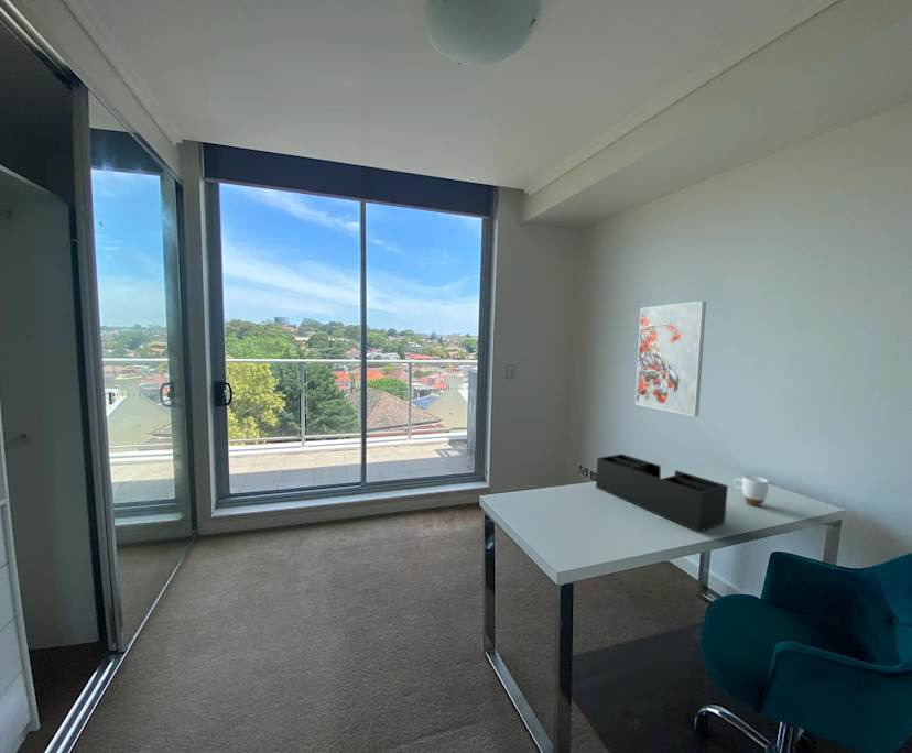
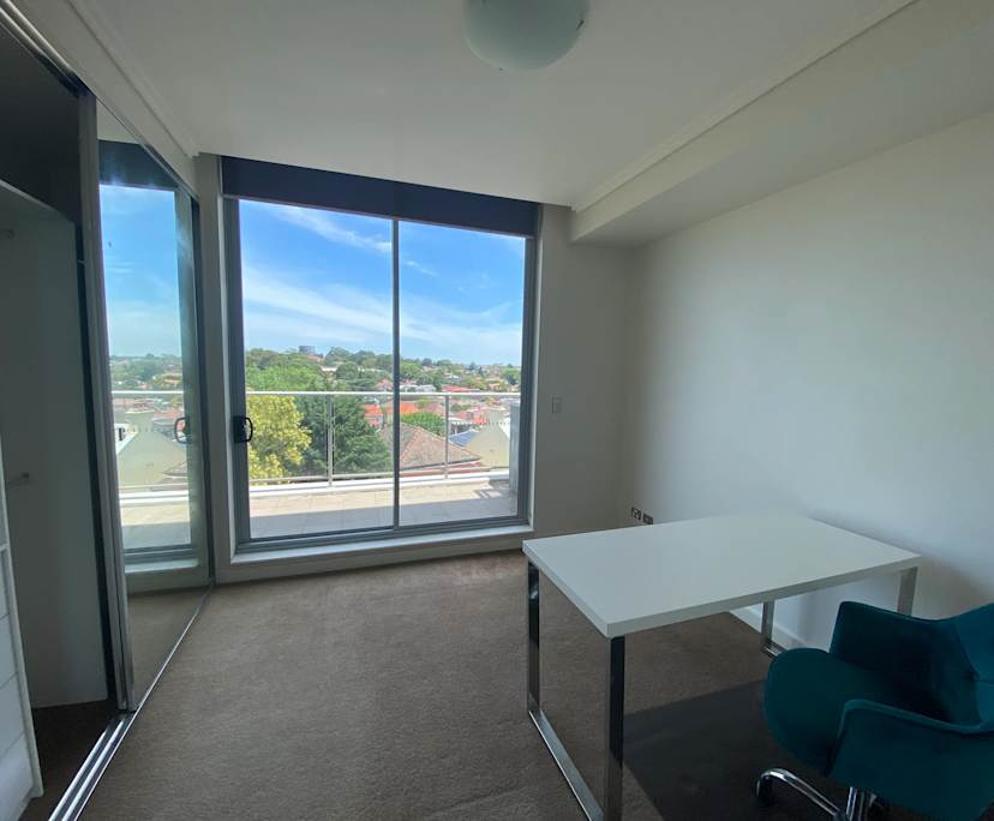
- desk organizer [595,452,729,533]
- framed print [634,301,707,417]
- mug [732,474,770,506]
